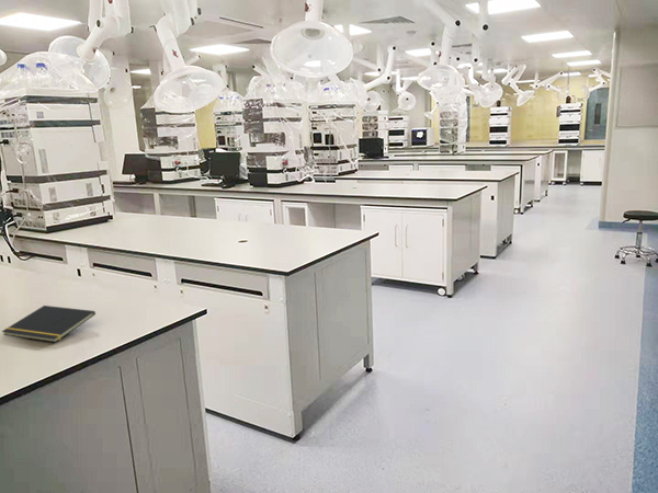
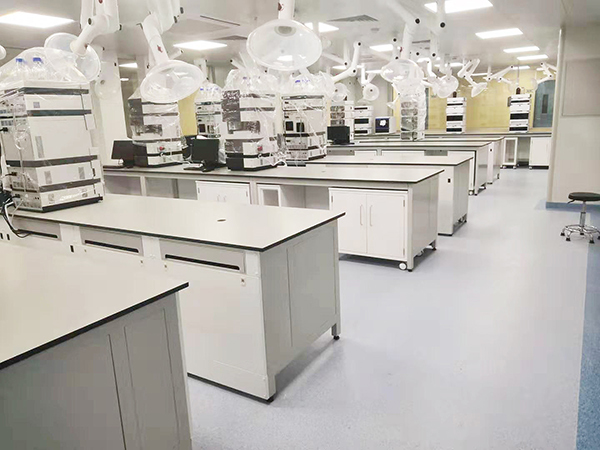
- notepad [1,305,97,344]
